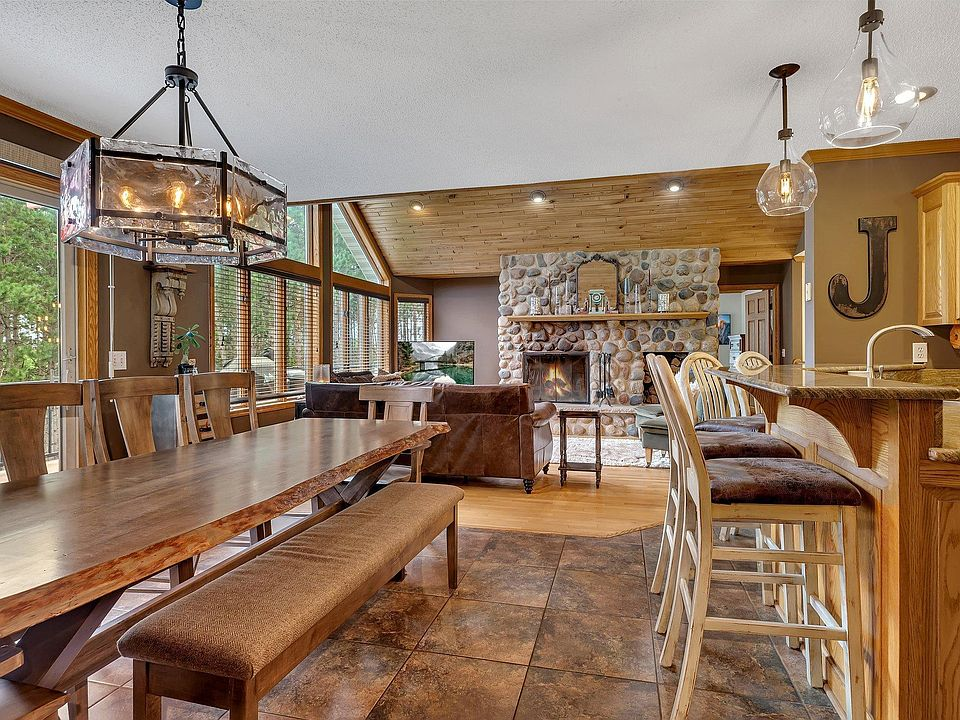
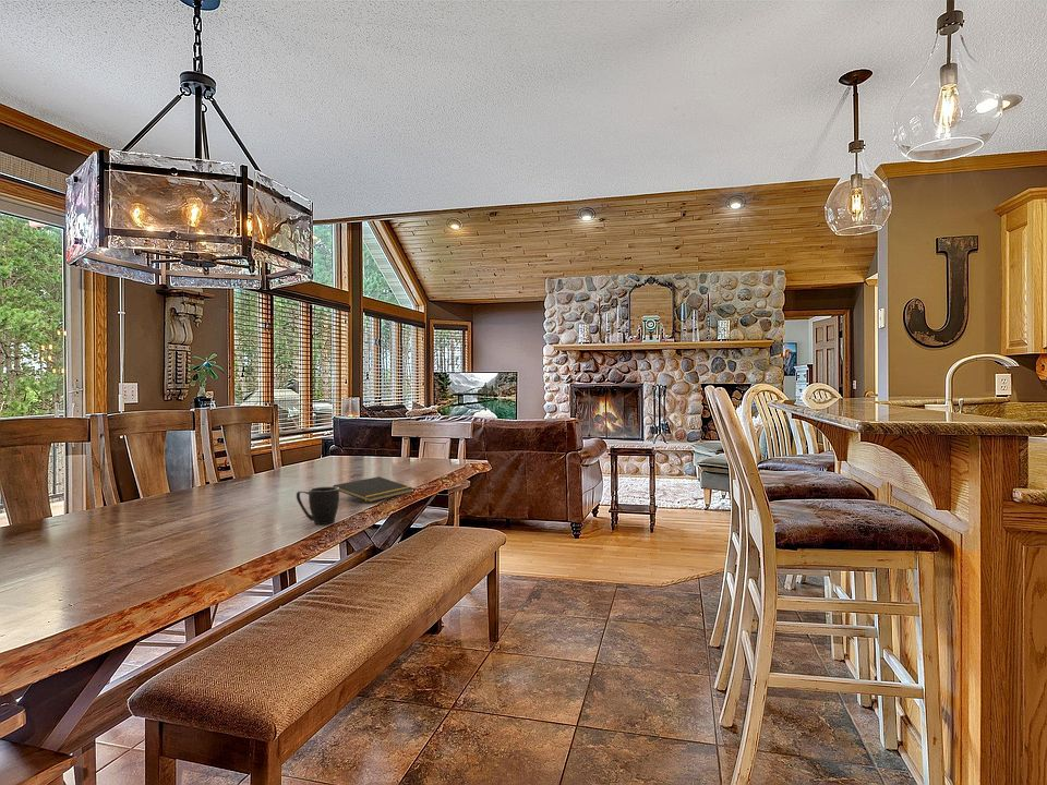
+ notepad [333,475,414,504]
+ mug [296,486,340,526]
